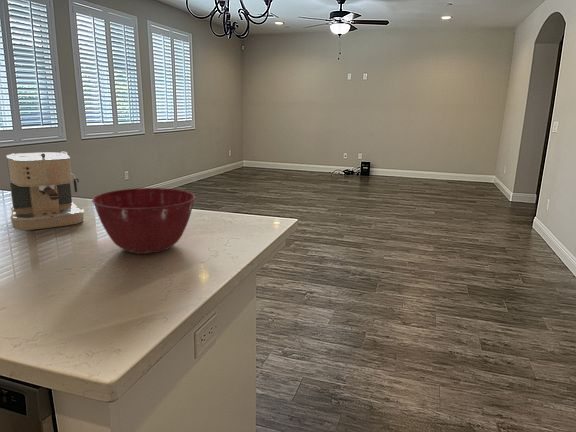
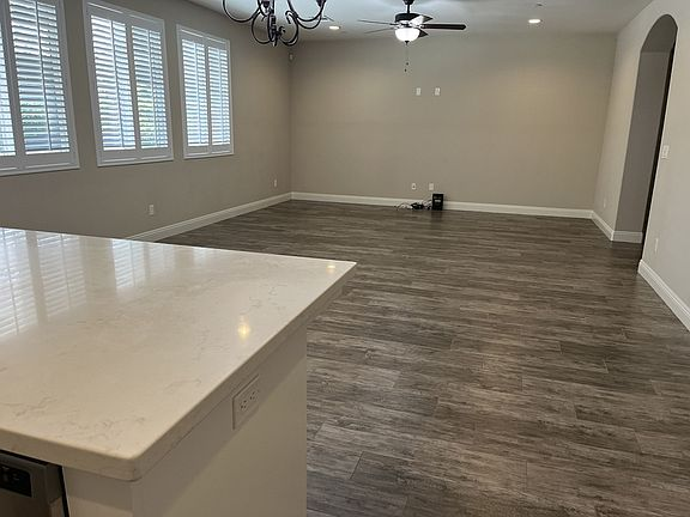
- coffee maker [5,151,85,231]
- mixing bowl [91,187,196,255]
